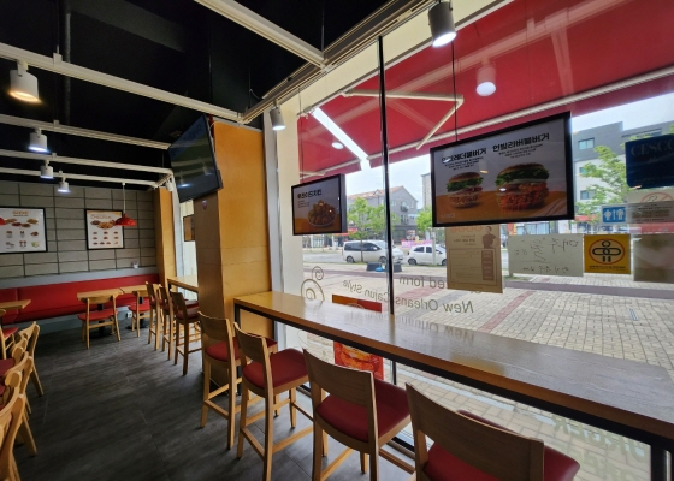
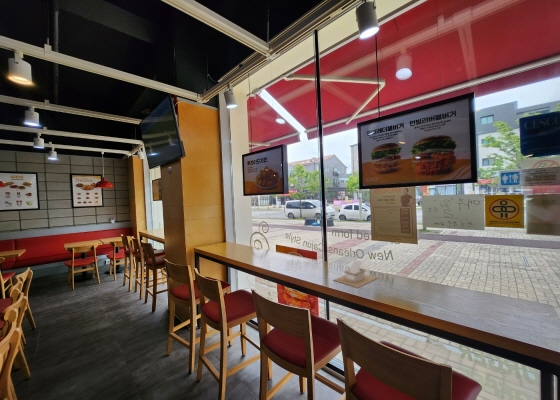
+ napkin holder [333,259,378,289]
